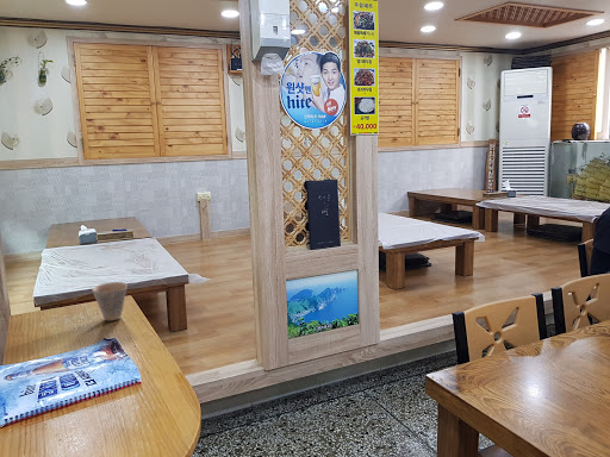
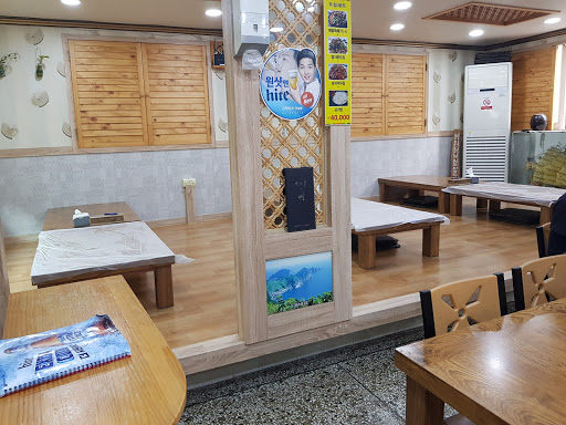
- cup [91,281,129,321]
